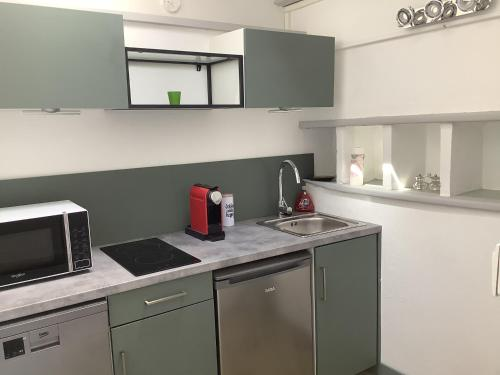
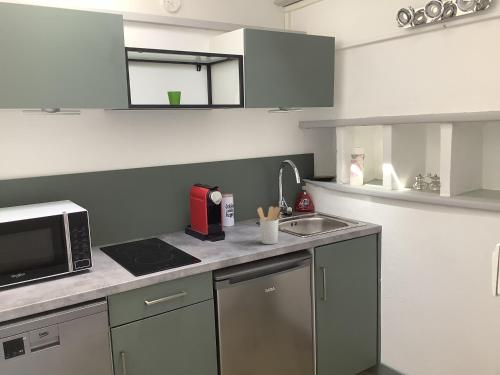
+ utensil holder [256,205,283,245]
